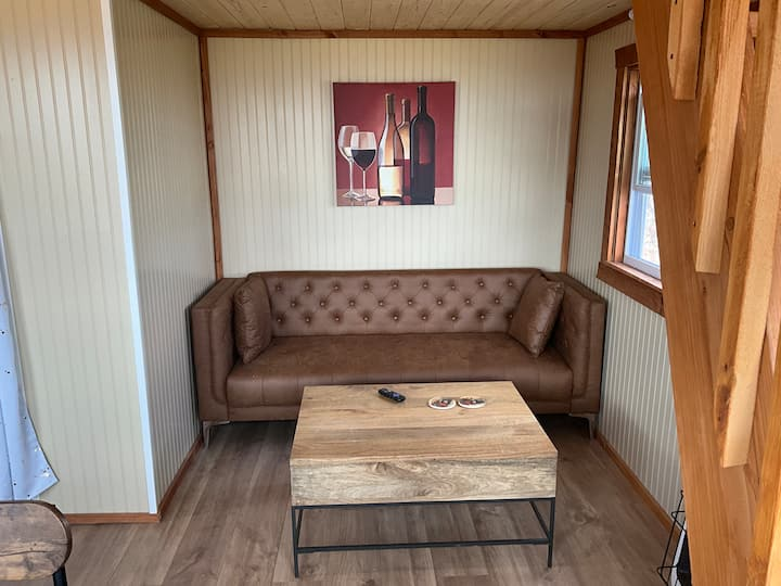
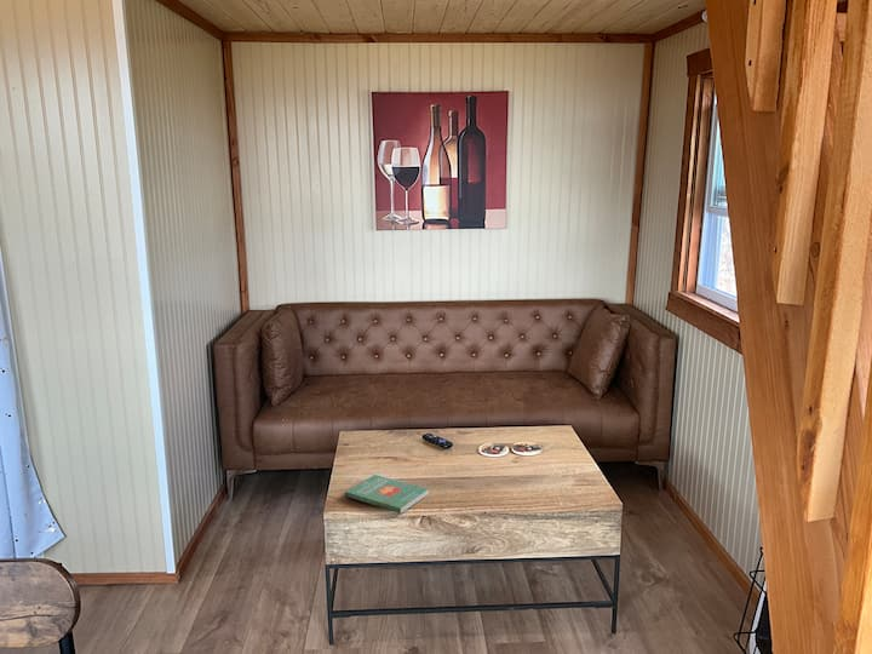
+ book [344,474,430,515]
